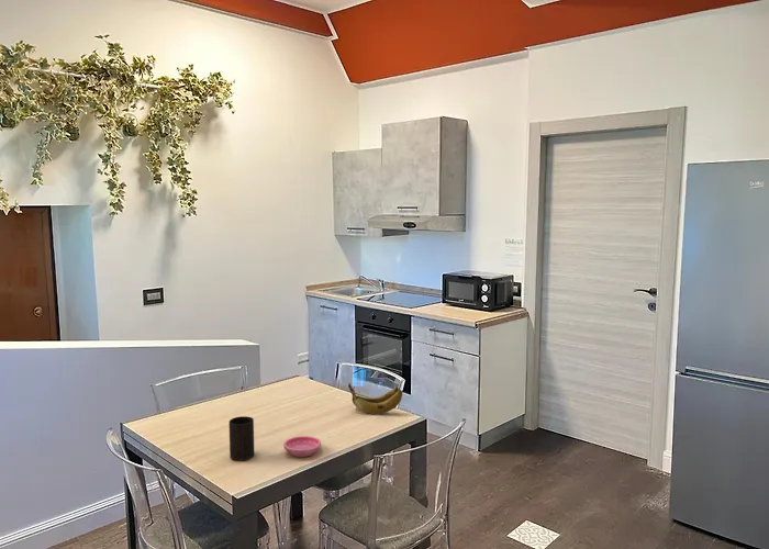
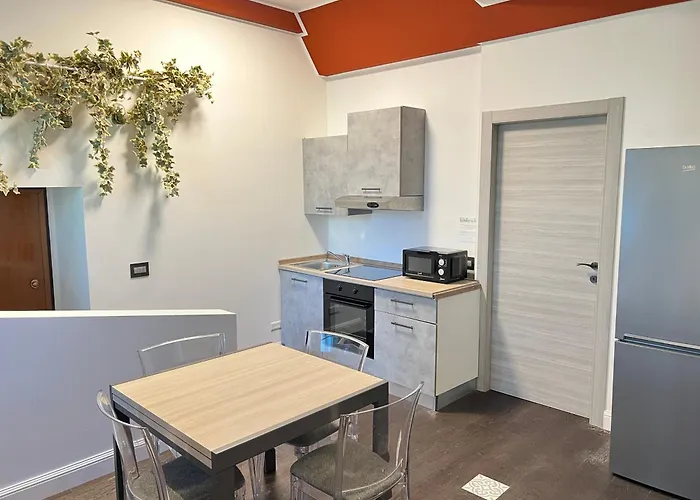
- saucer [282,435,322,458]
- banana [347,382,403,415]
- cup [229,415,255,461]
